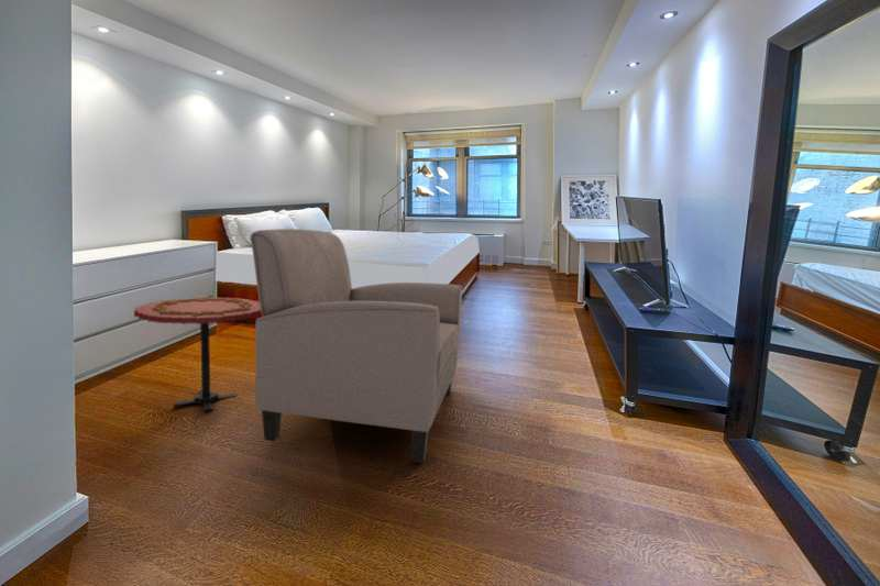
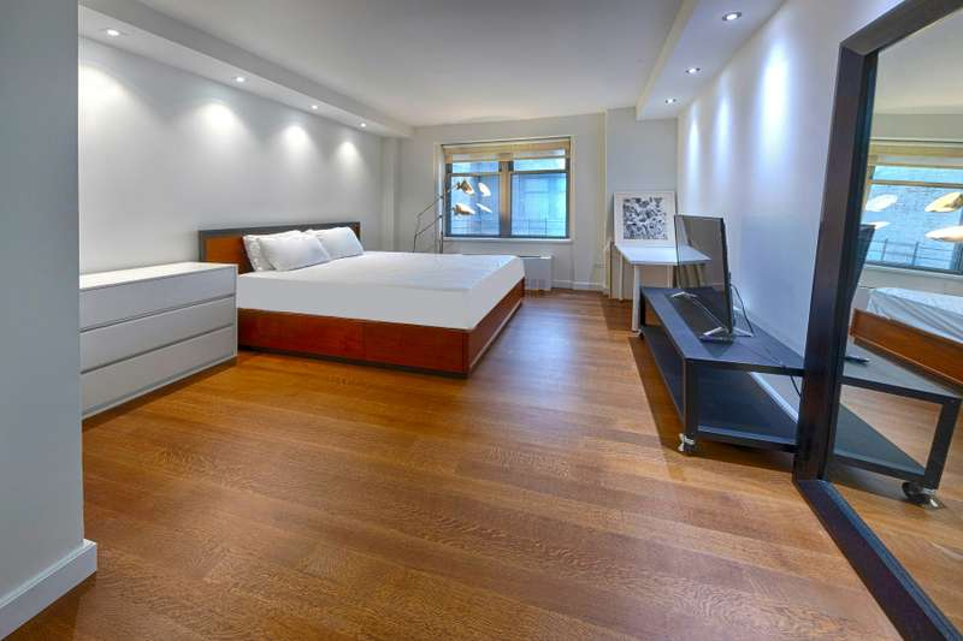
- side table [133,297,262,412]
- chair [249,229,463,464]
